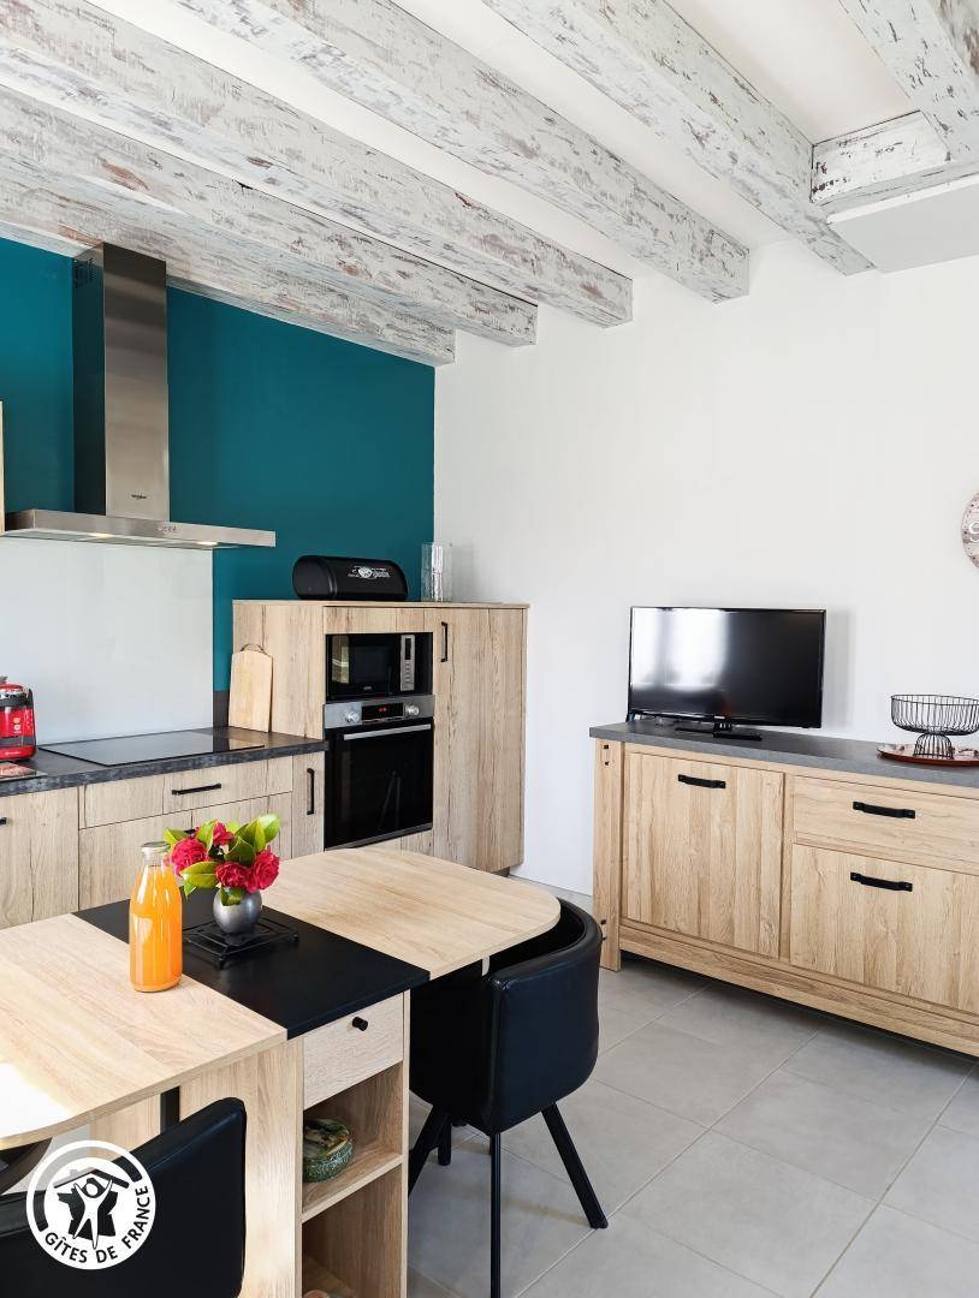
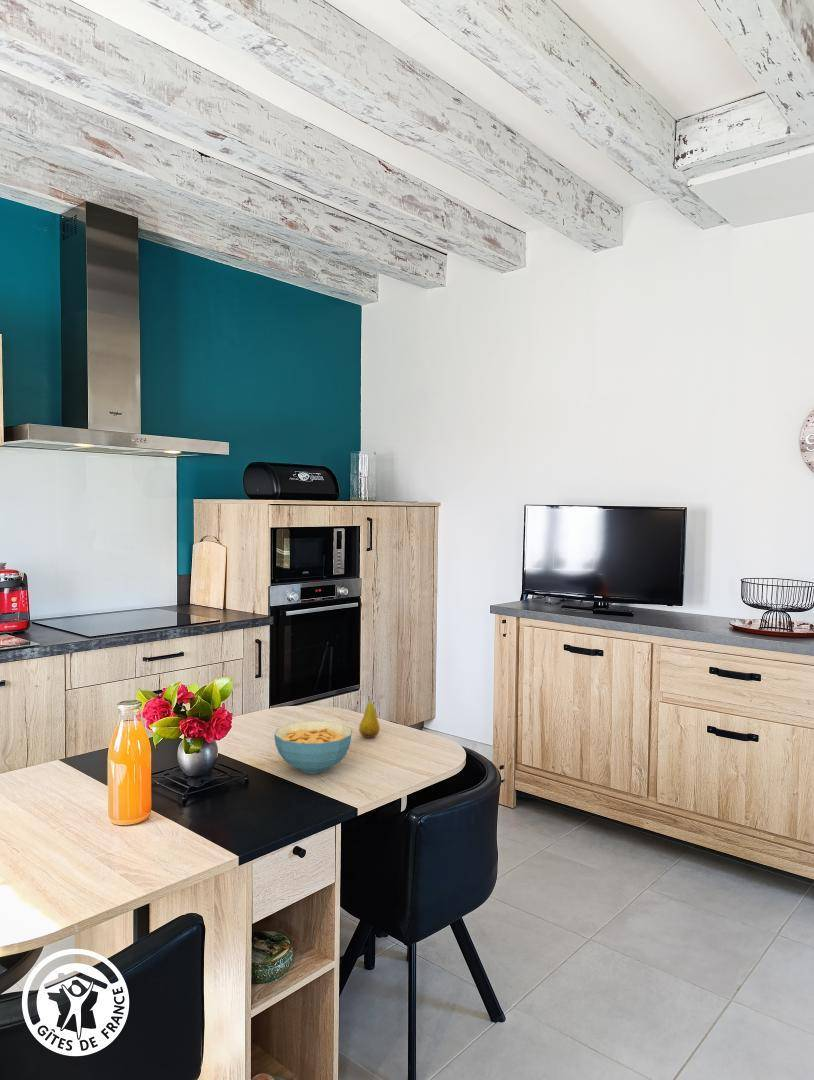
+ cereal bowl [273,720,353,775]
+ fruit [358,695,381,738]
